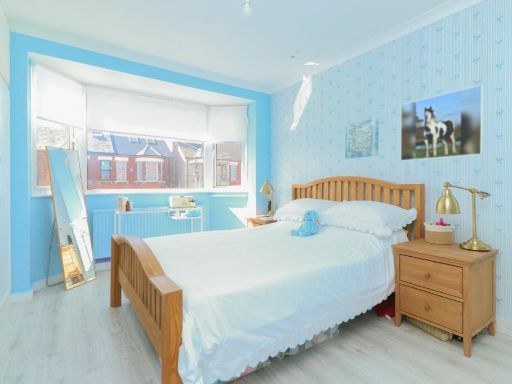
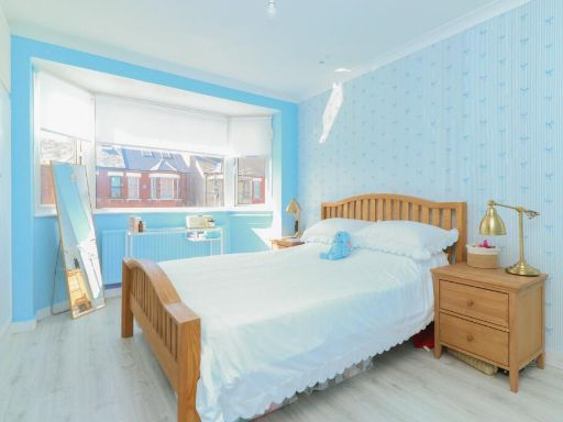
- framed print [400,84,484,162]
- wall art [344,117,380,160]
